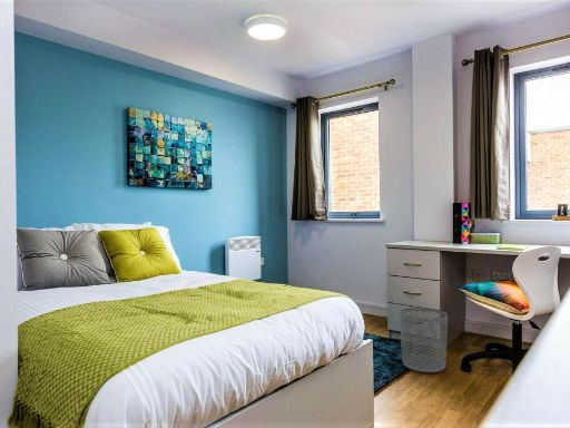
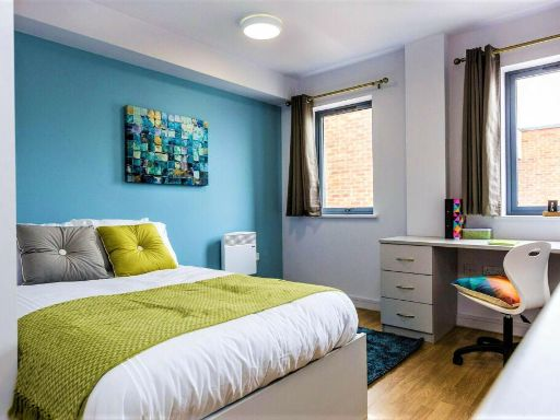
- waste bin [399,307,449,373]
